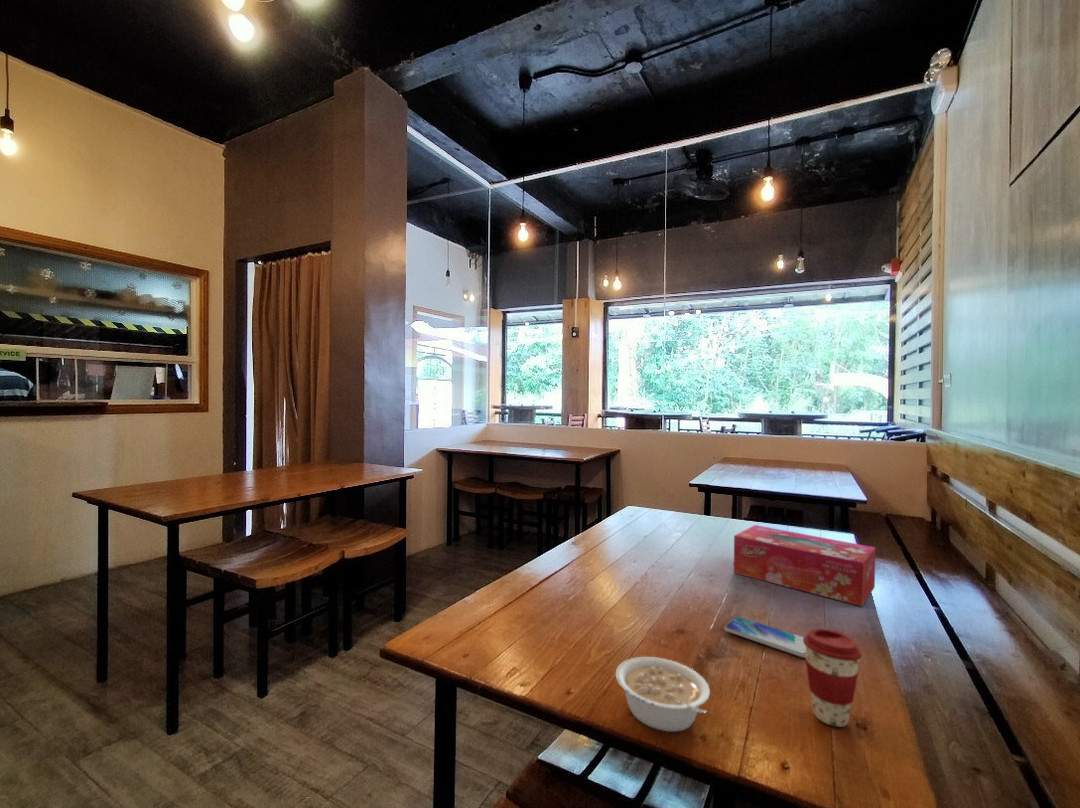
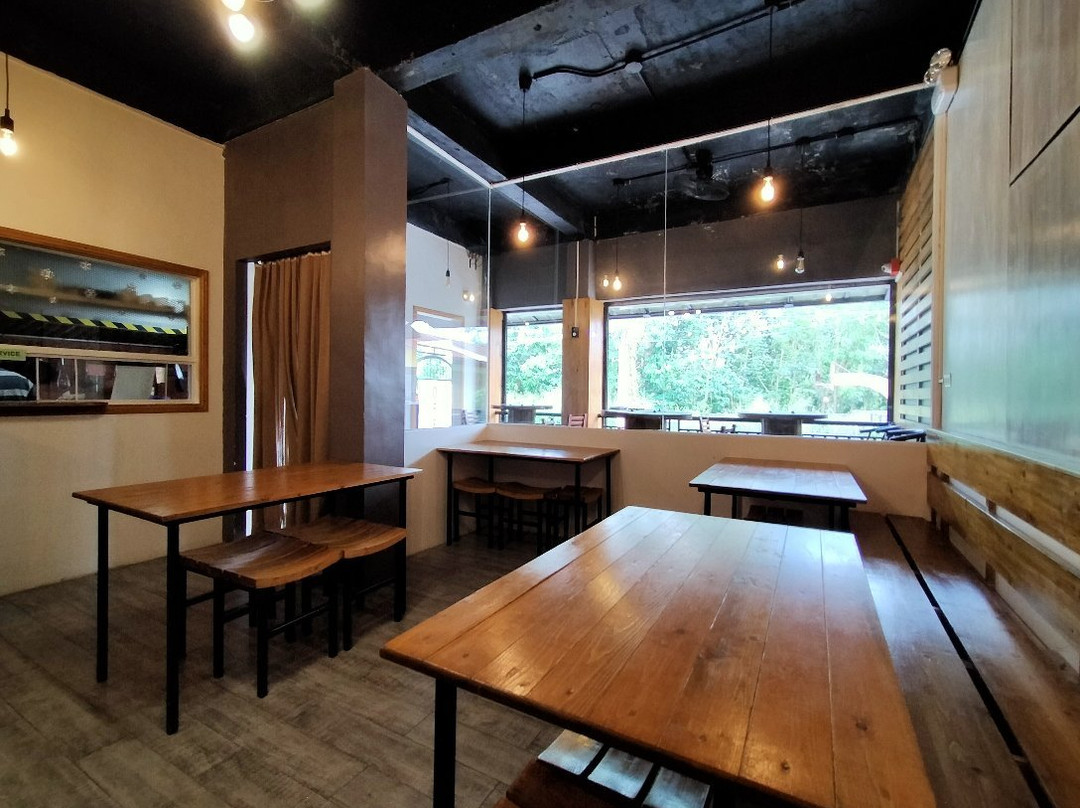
- coffee cup [803,627,863,728]
- smartphone [724,615,807,659]
- legume [615,656,711,733]
- tissue box [733,524,876,607]
